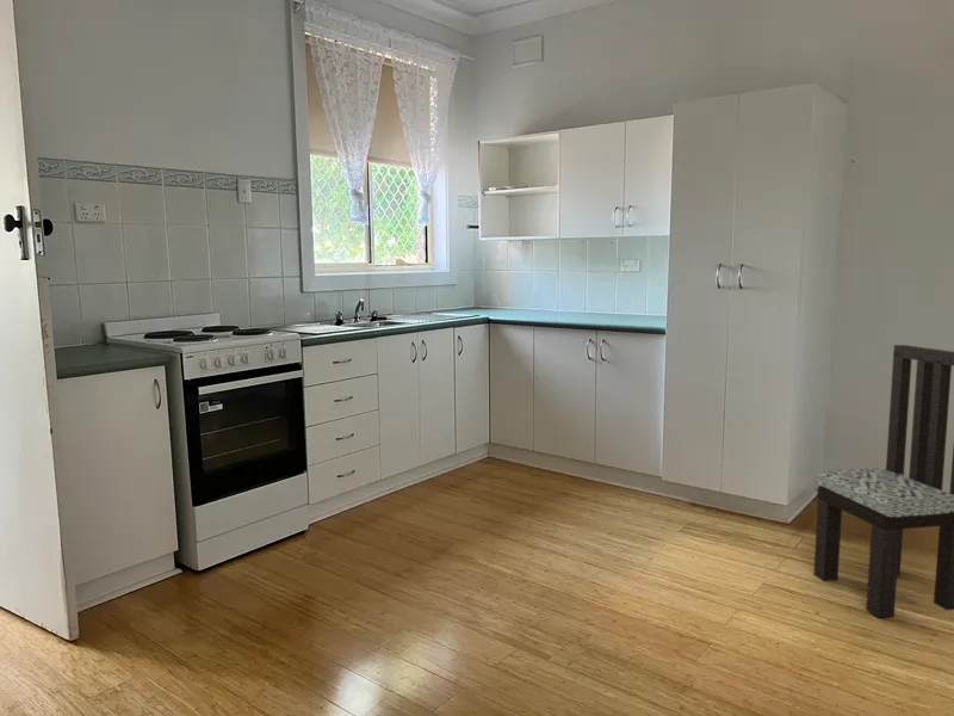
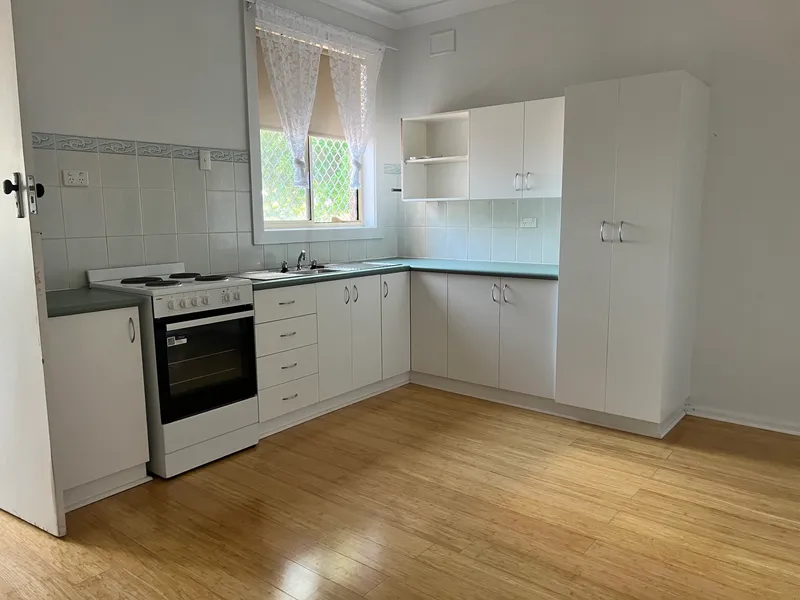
- dining chair [812,344,954,618]
